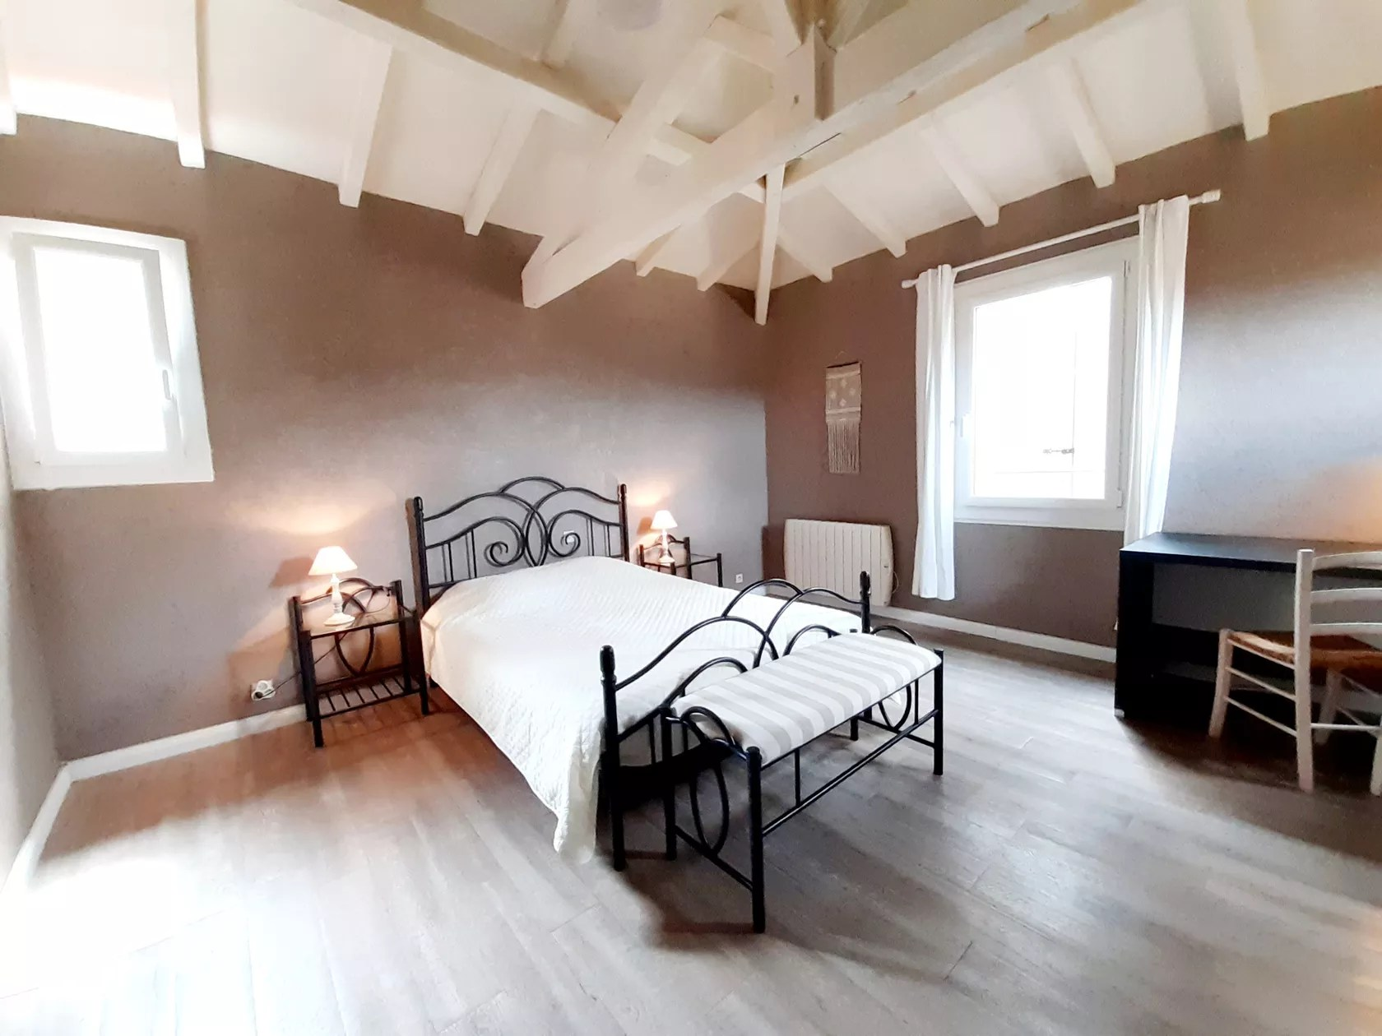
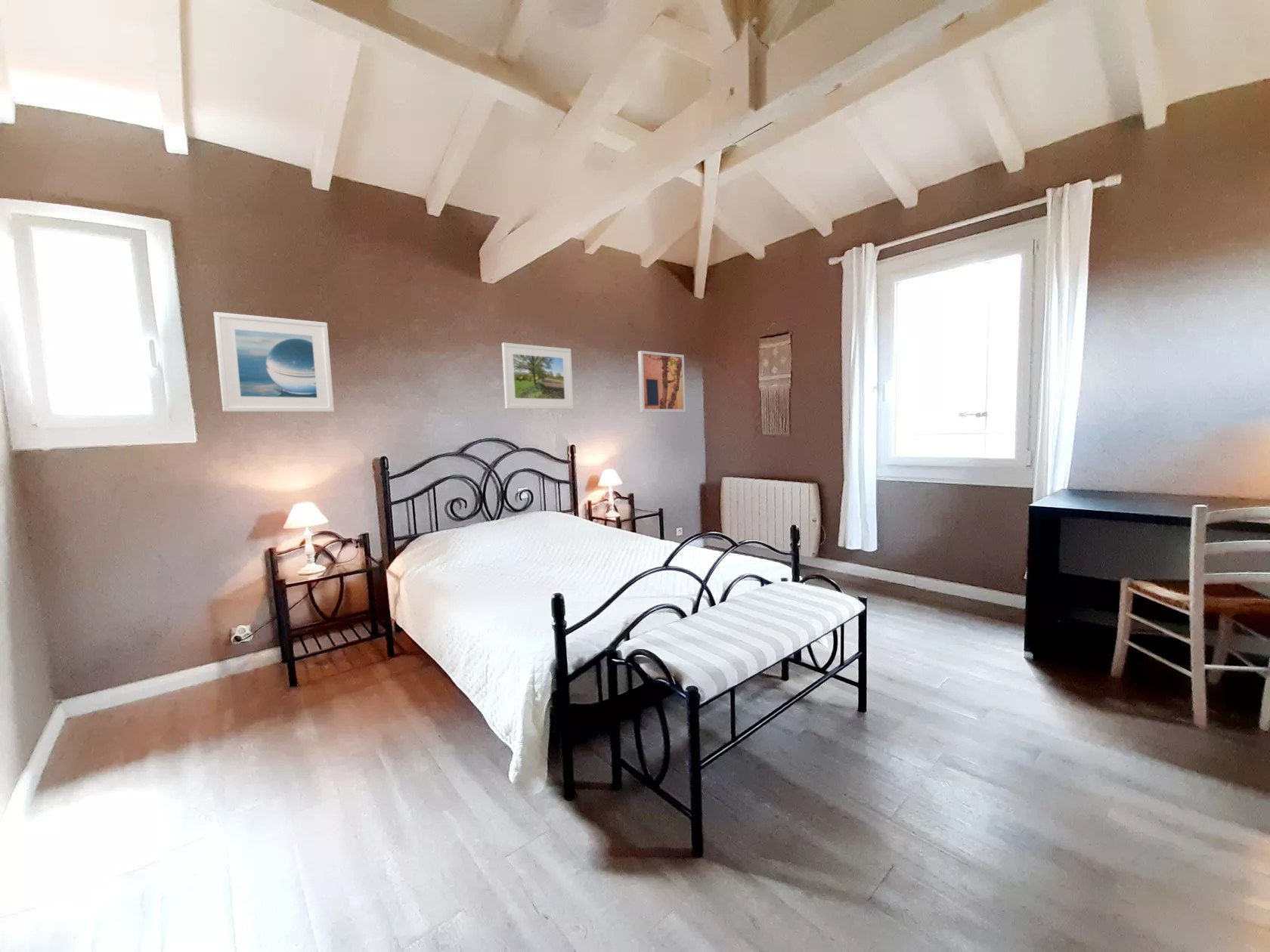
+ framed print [501,342,575,410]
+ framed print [213,311,335,413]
+ wall art [637,350,686,413]
